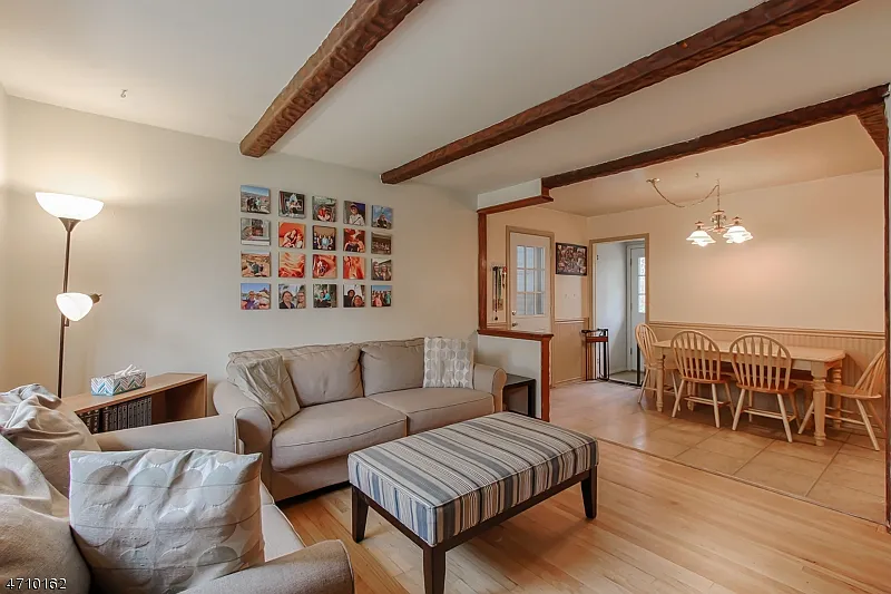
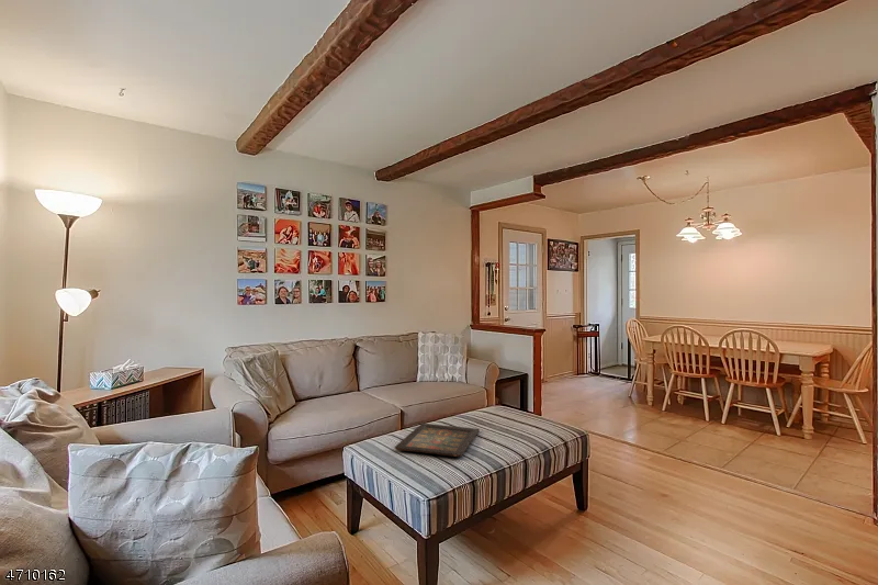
+ icon panel [394,423,481,458]
